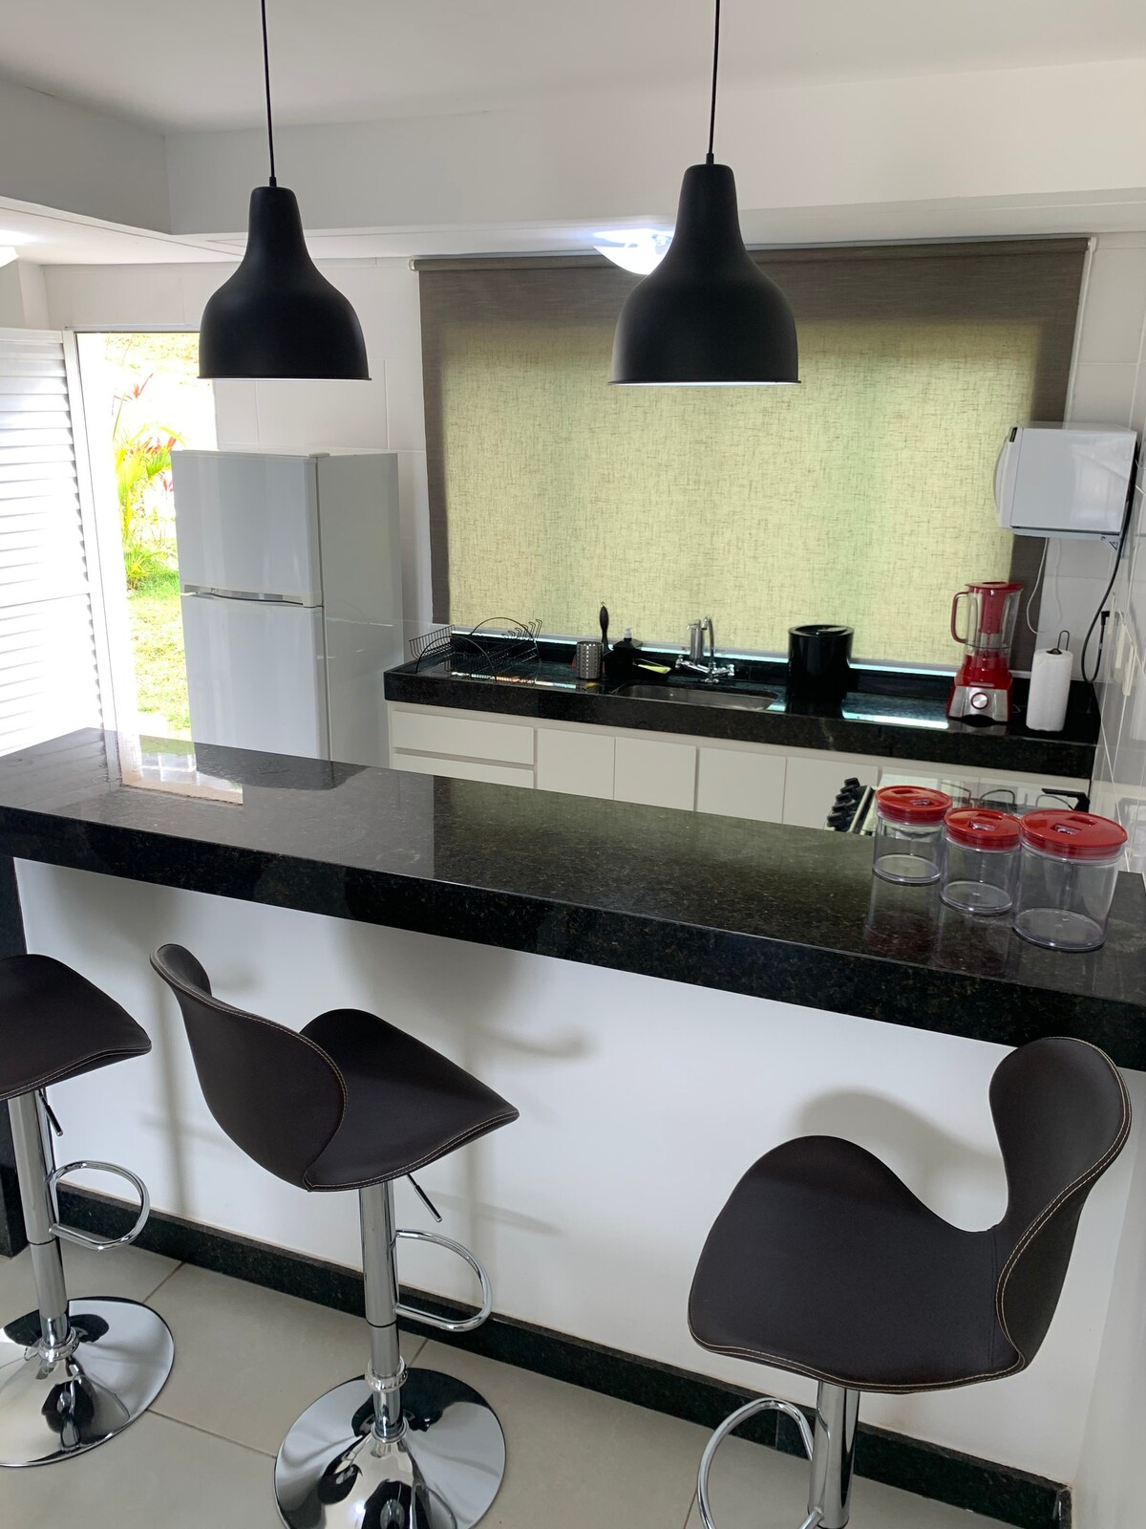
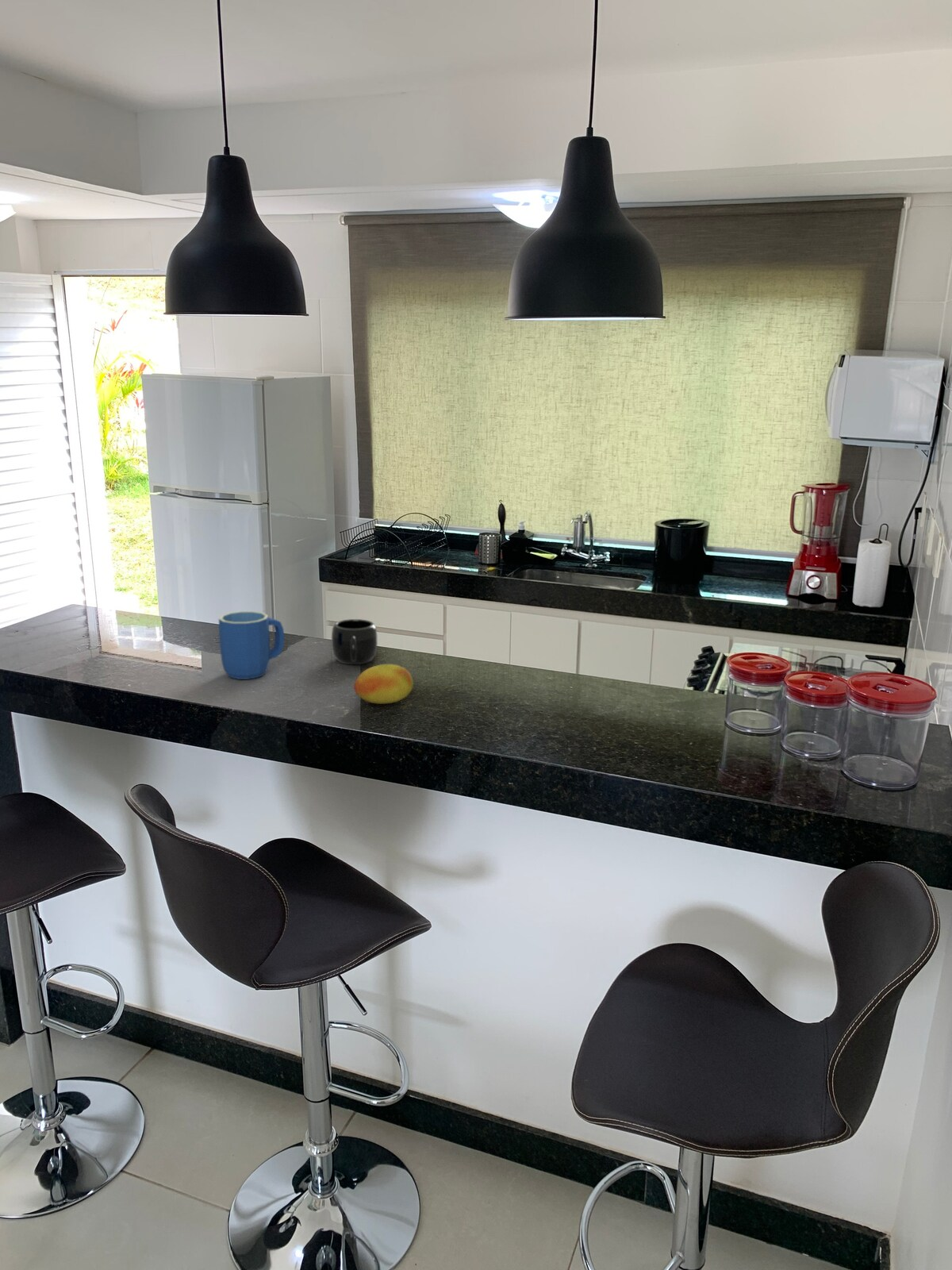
+ mug [331,618,378,665]
+ fruit [353,664,414,705]
+ mug [218,610,286,680]
